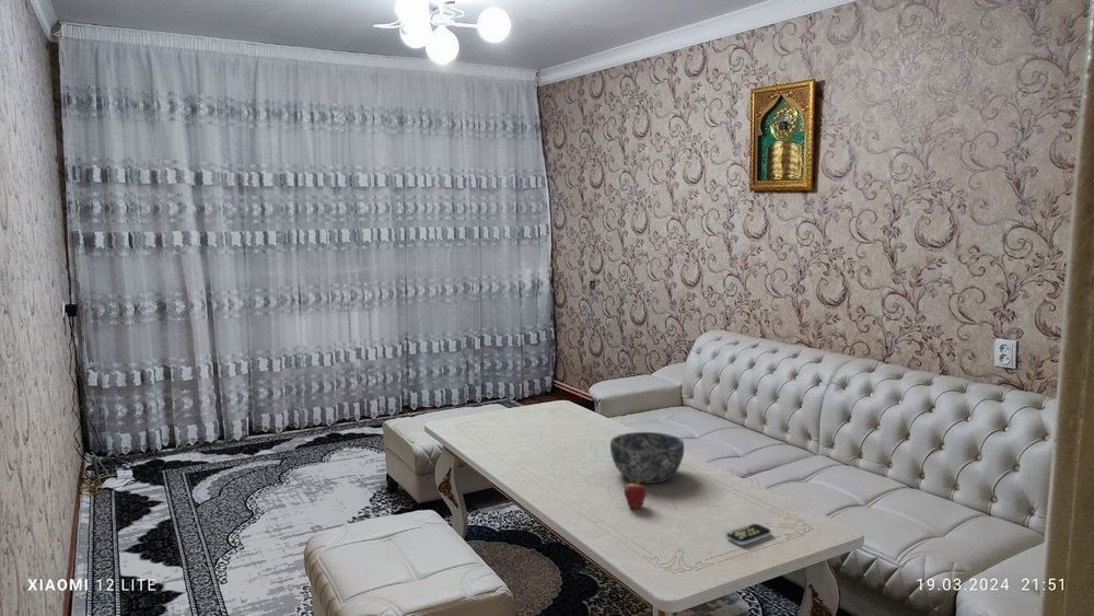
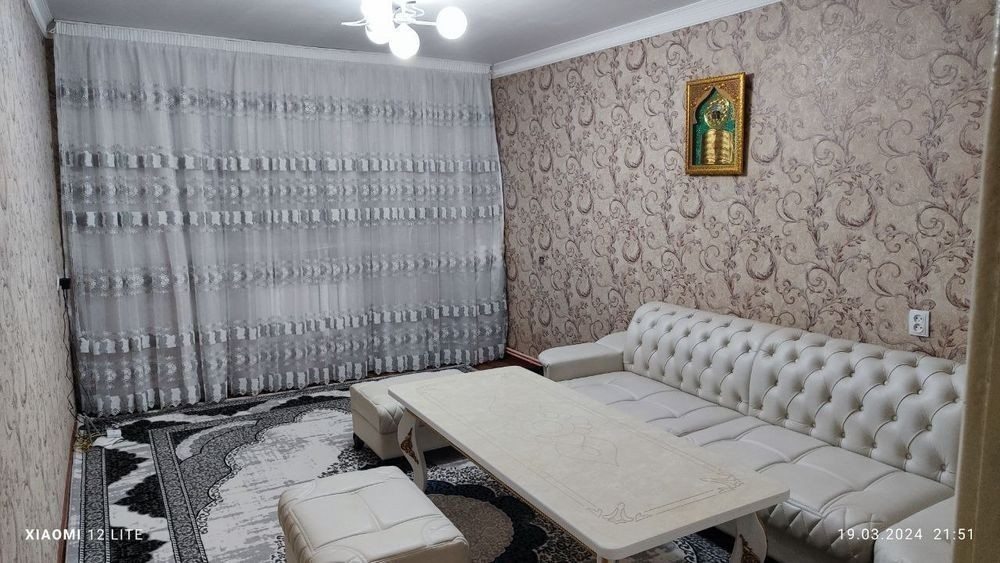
- fruit [622,476,648,509]
- bowl [609,431,685,485]
- remote control [725,523,772,546]
